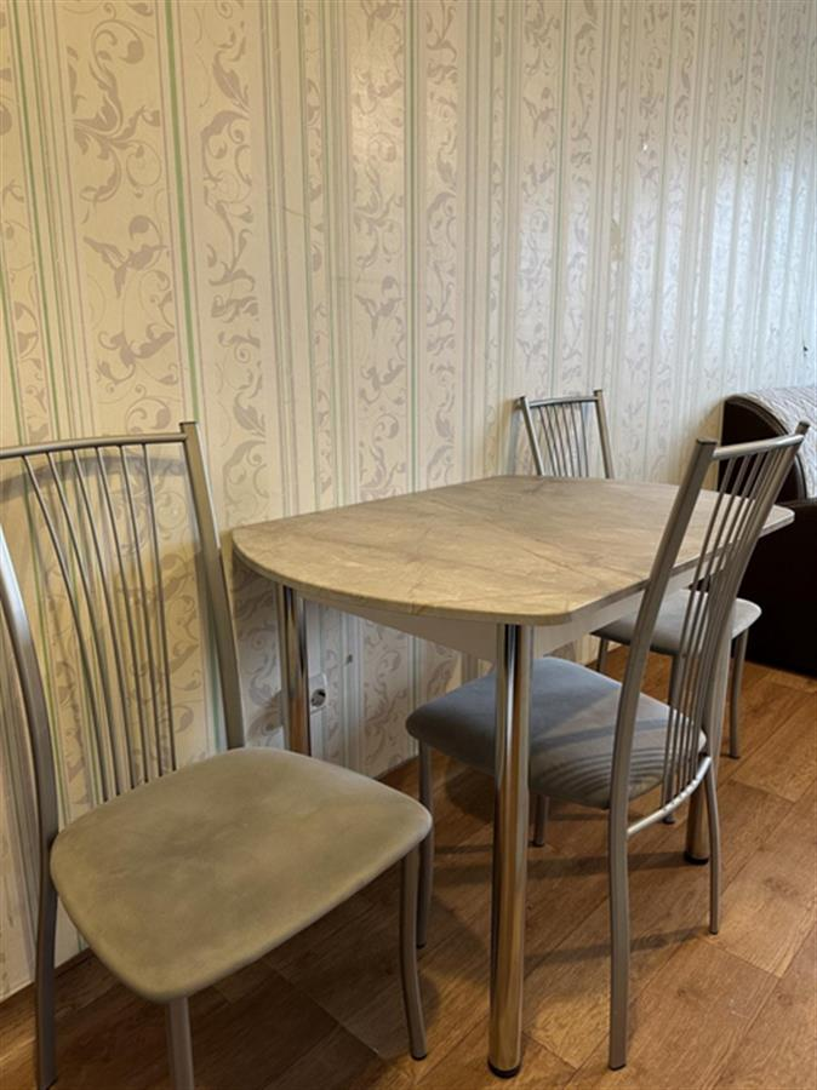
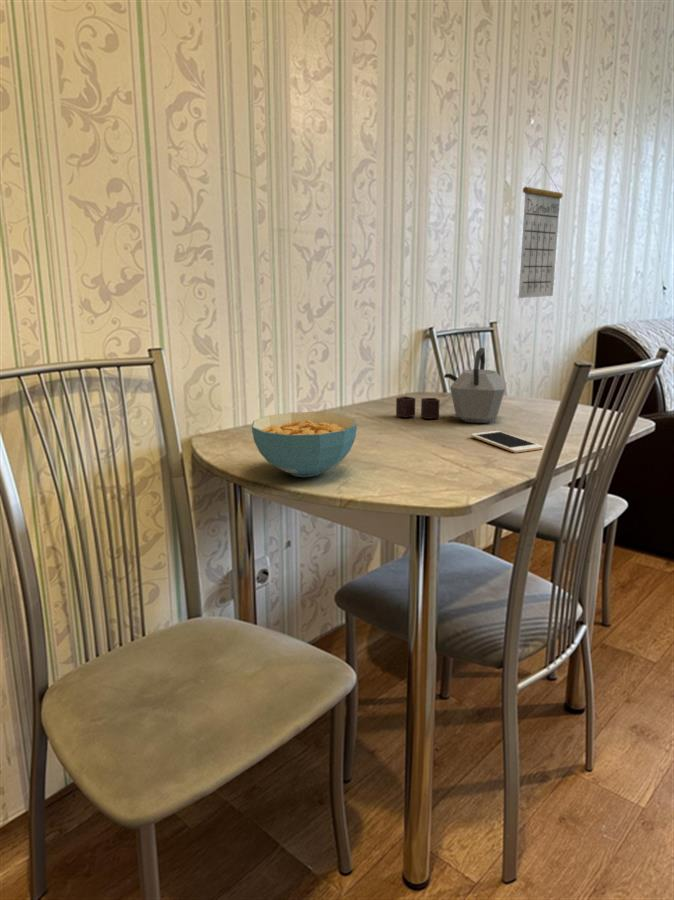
+ cell phone [470,430,544,454]
+ kettle [395,347,508,424]
+ cereal bowl [251,411,358,478]
+ calendar [518,162,564,299]
